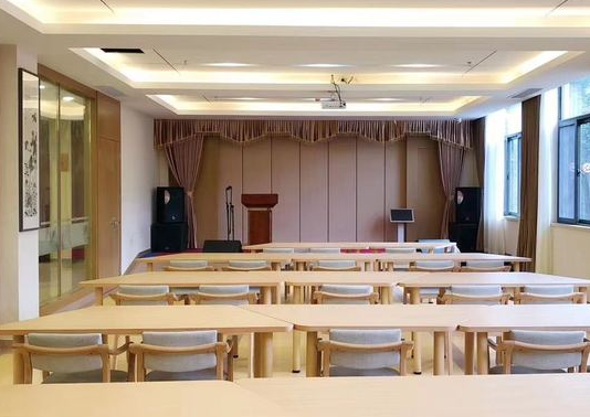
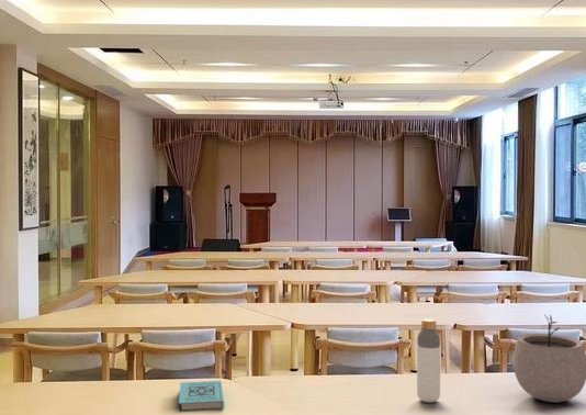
+ bottle [416,318,441,403]
+ book [178,380,225,413]
+ plant pot [511,313,586,404]
